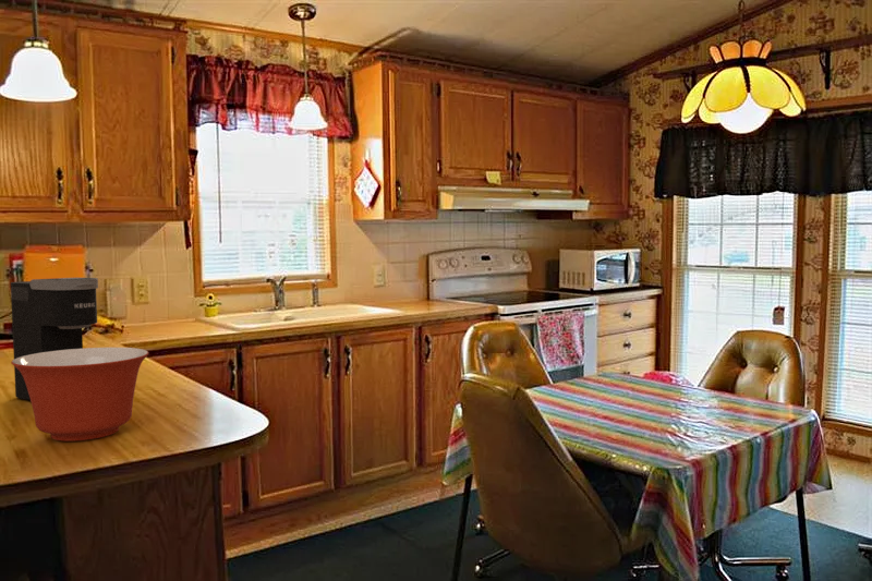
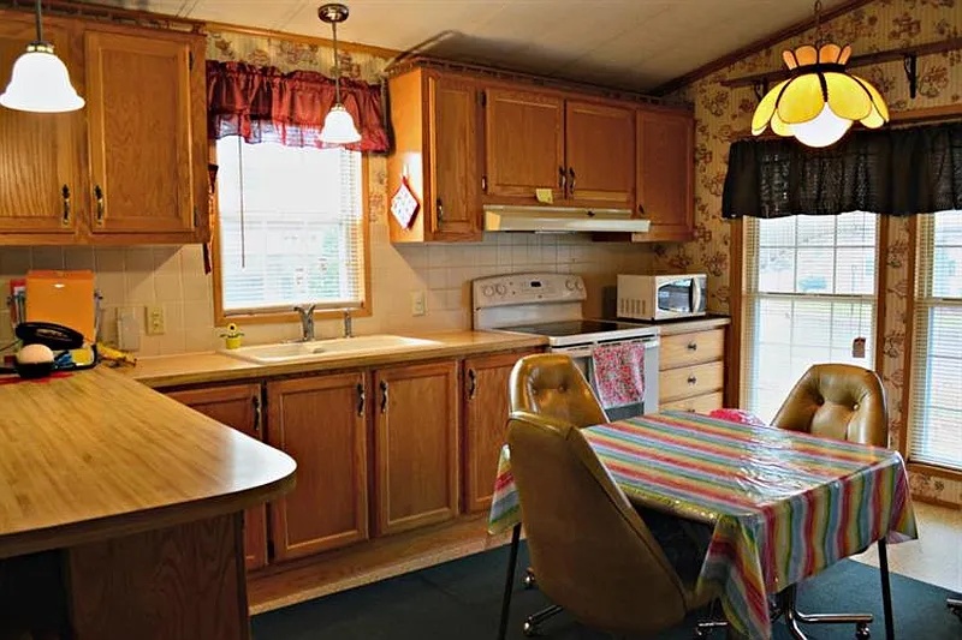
- coffee maker [10,277,99,401]
- mixing bowl [10,347,149,441]
